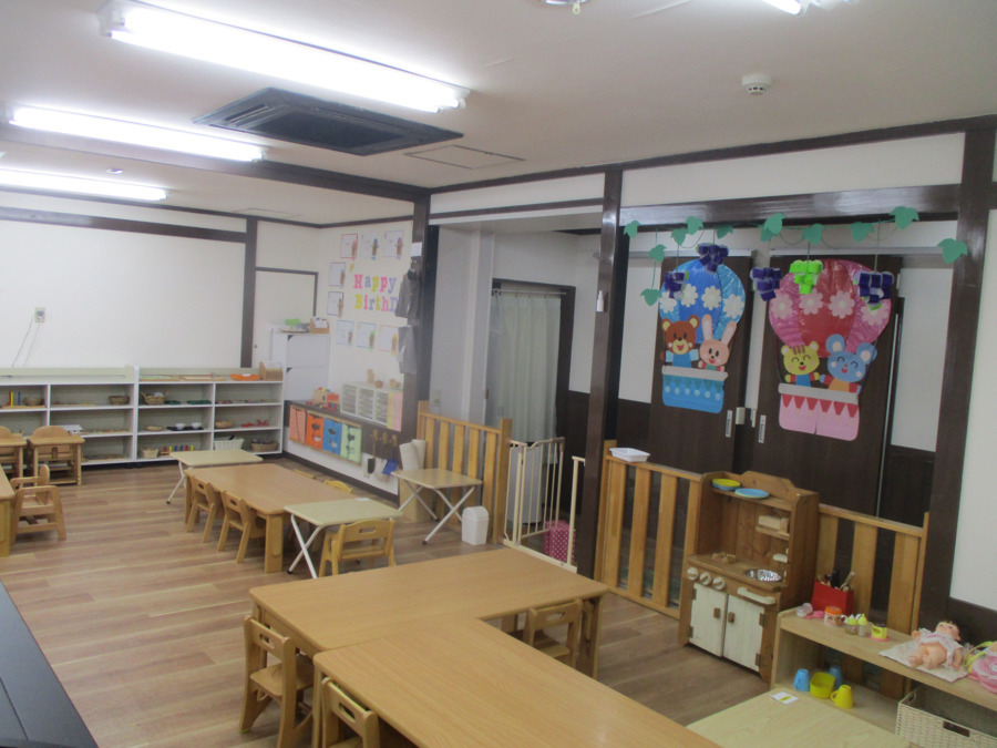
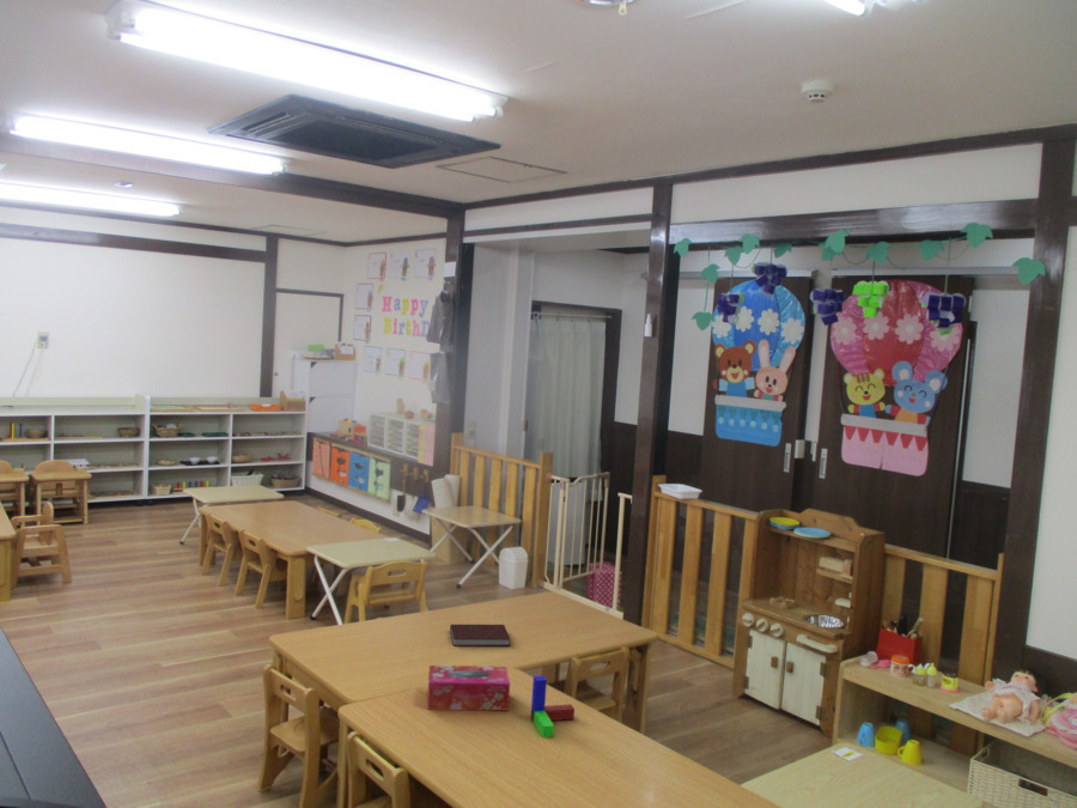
+ notebook [449,624,511,648]
+ tissue box [426,664,511,712]
+ toy blocks [530,675,576,739]
